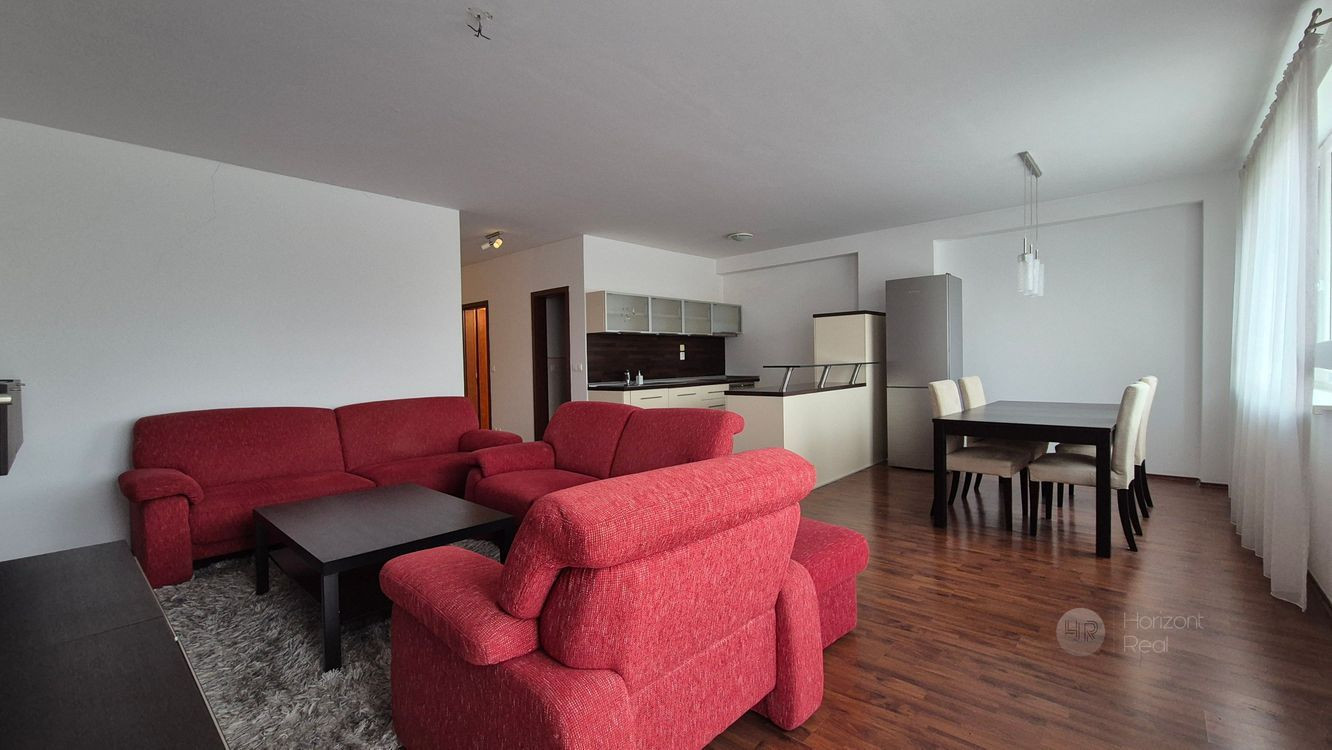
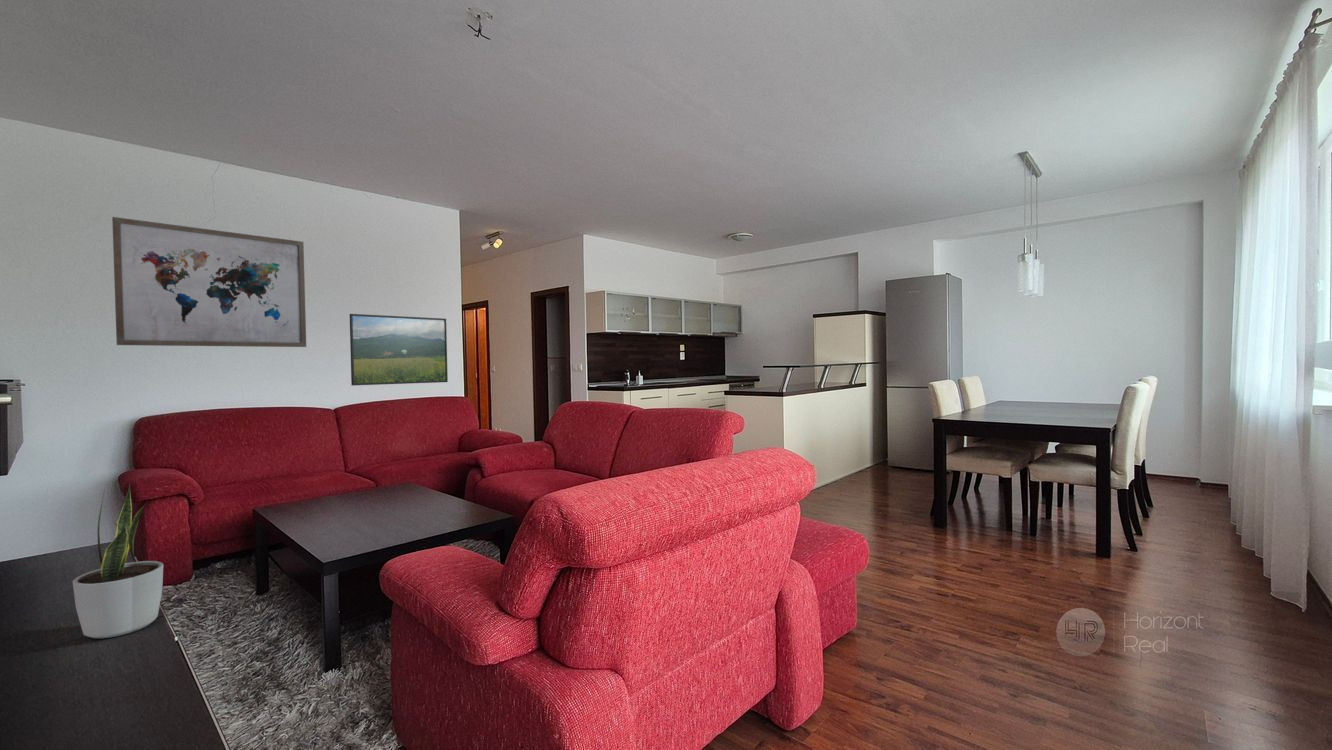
+ potted plant [72,483,164,639]
+ wall art [111,216,307,348]
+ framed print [349,313,449,387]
